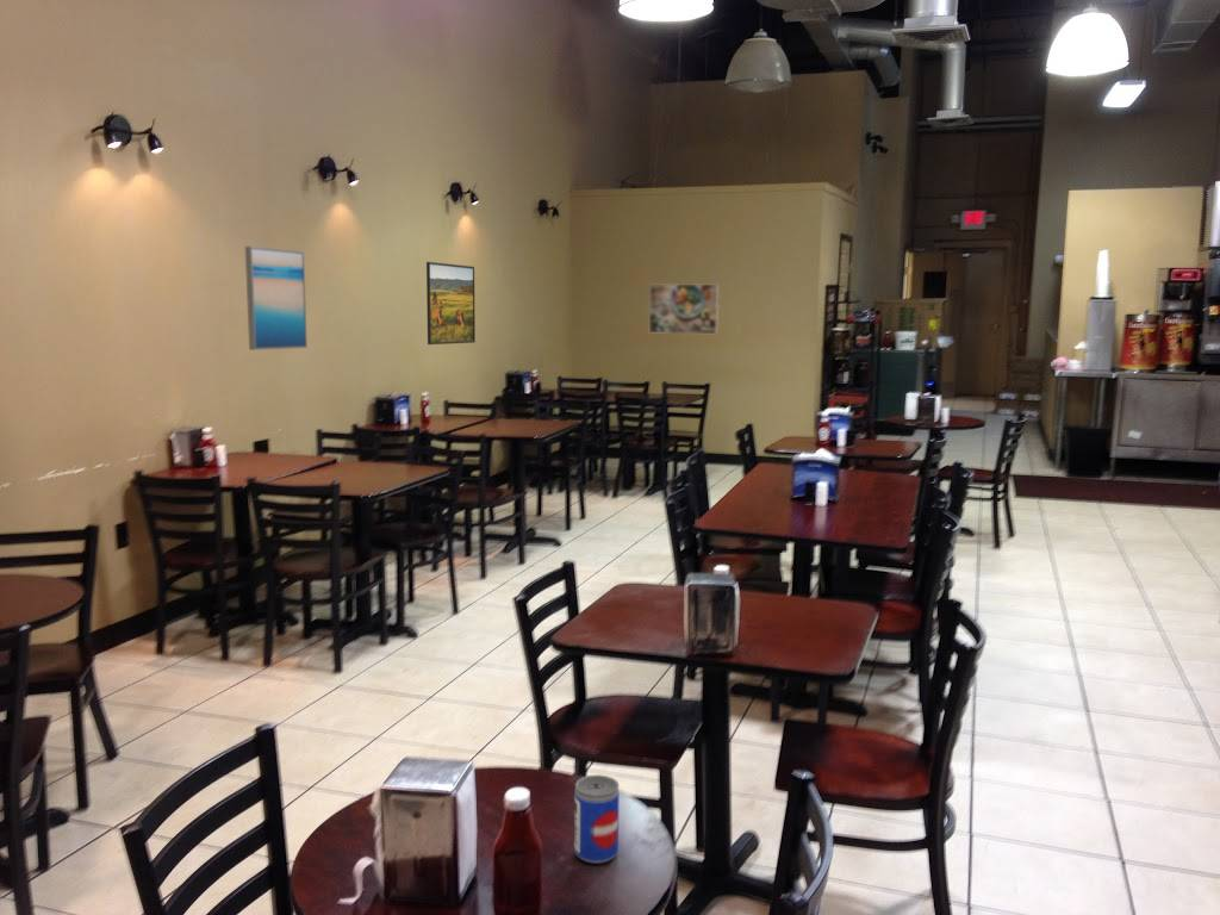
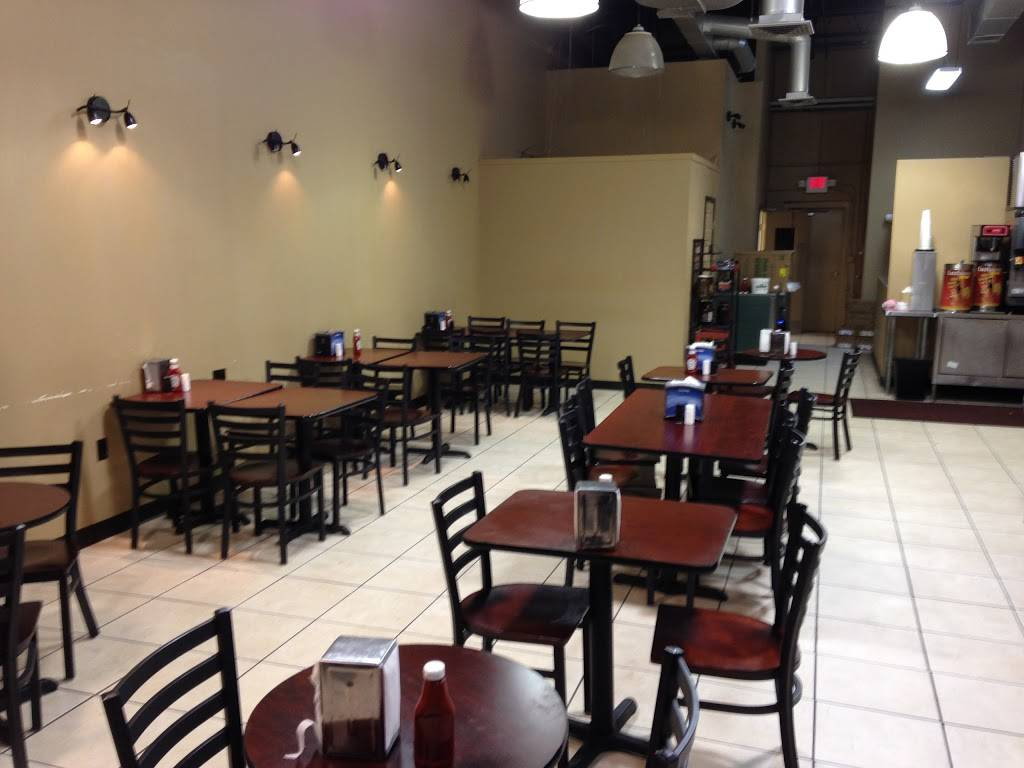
- beer can [573,773,621,865]
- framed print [425,261,477,346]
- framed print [648,284,720,335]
- wall art [244,245,309,351]
